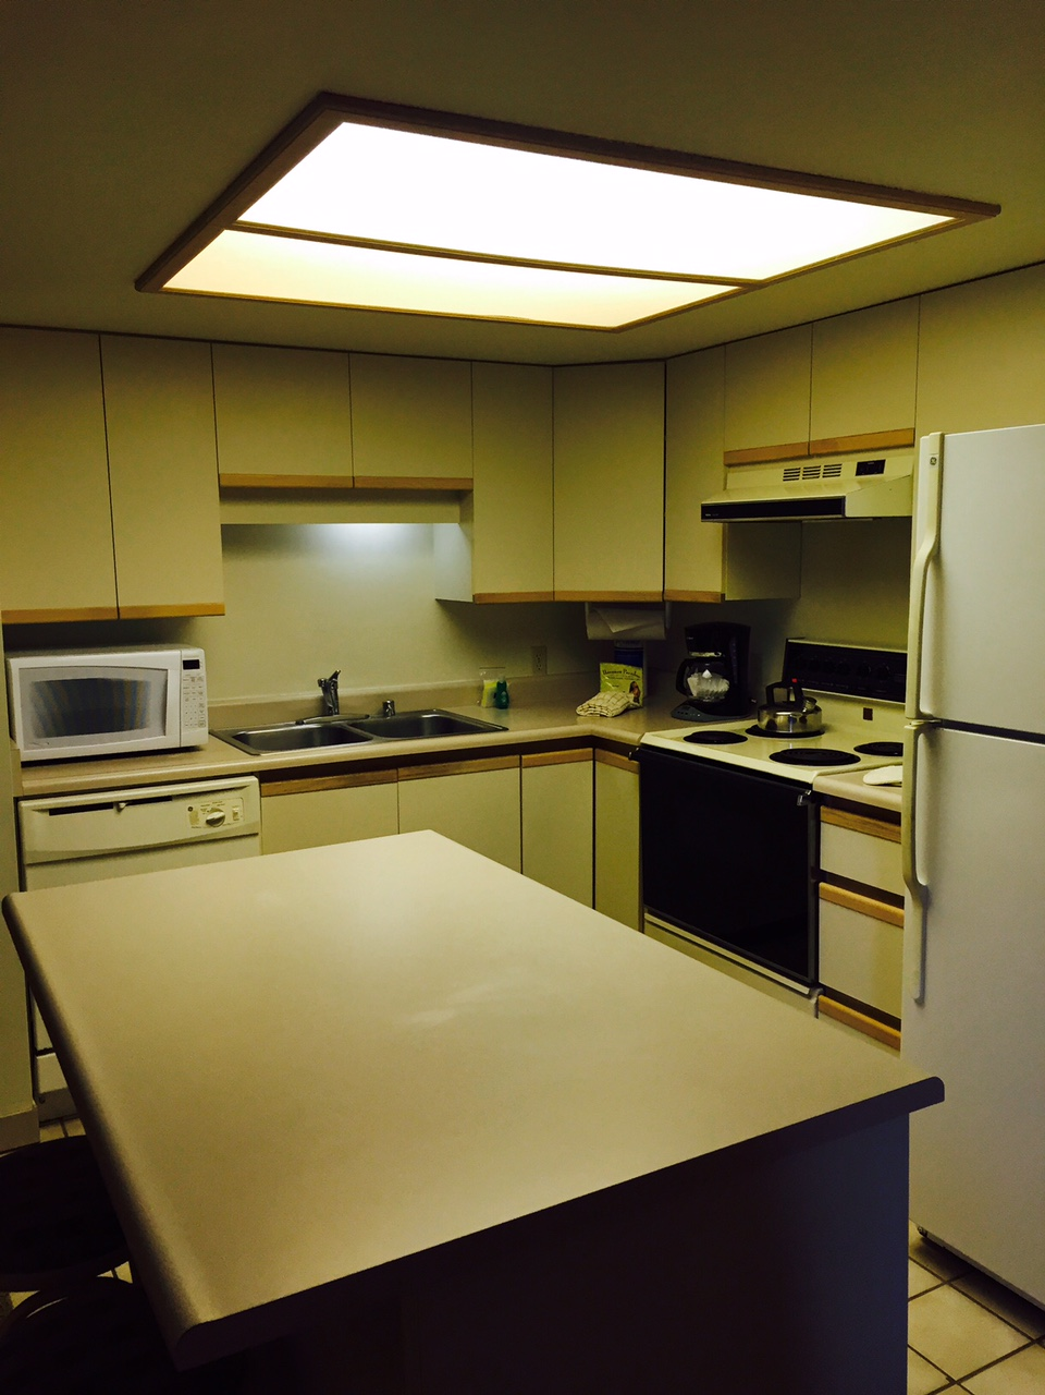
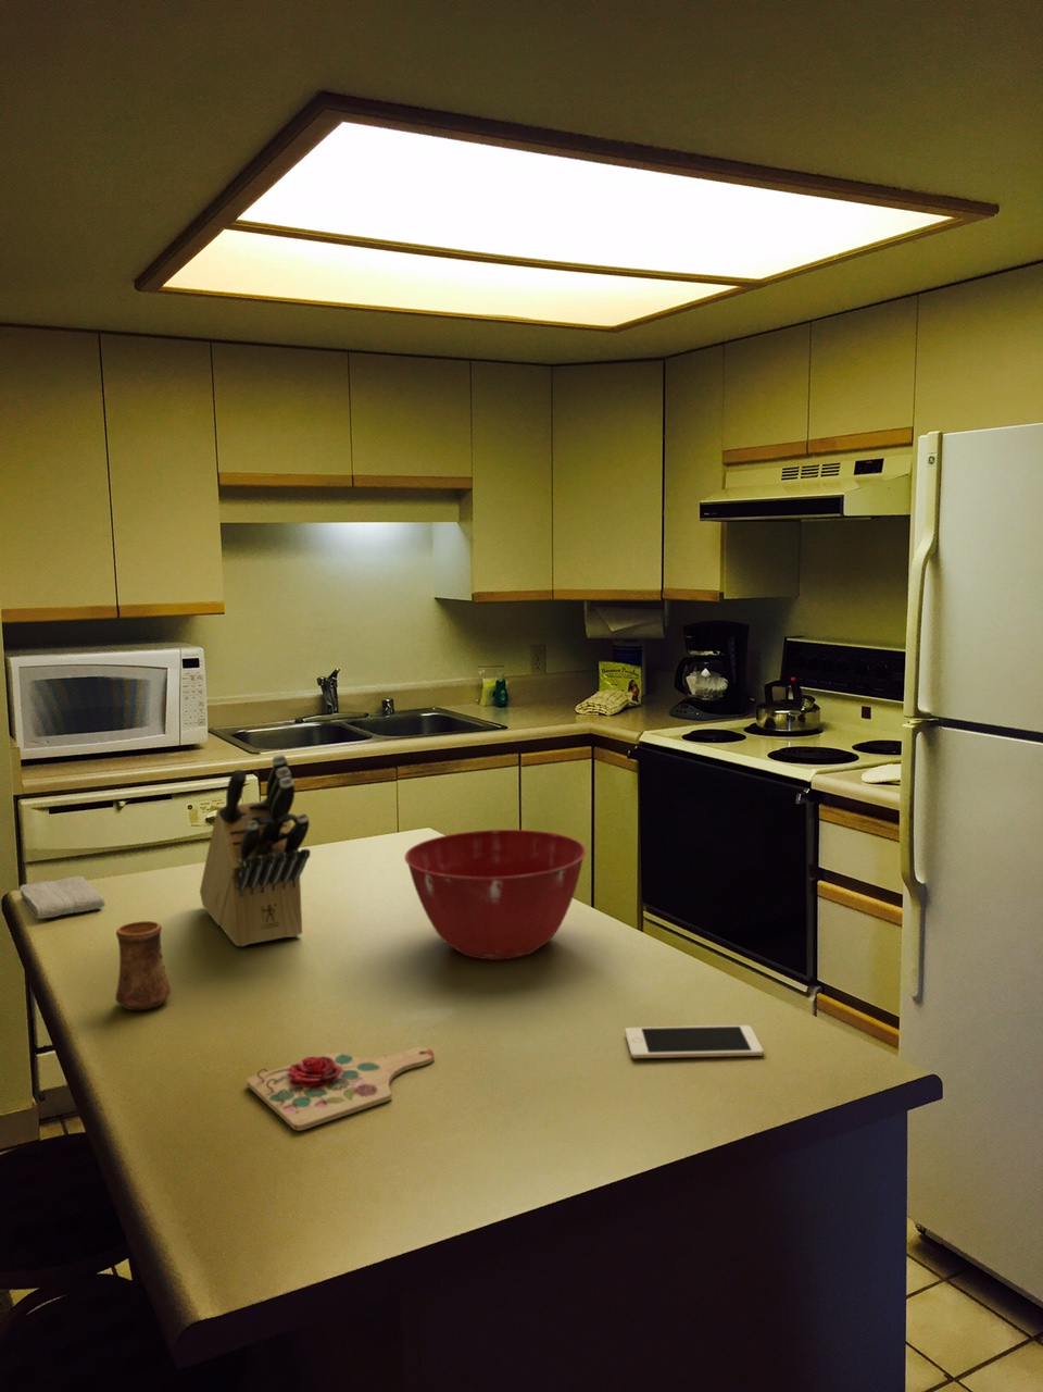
+ knife block [198,754,312,947]
+ washcloth [19,876,106,920]
+ mixing bowl [403,829,586,960]
+ cell phone [624,1025,764,1059]
+ cup [114,920,172,1012]
+ cutting board [245,1046,436,1132]
